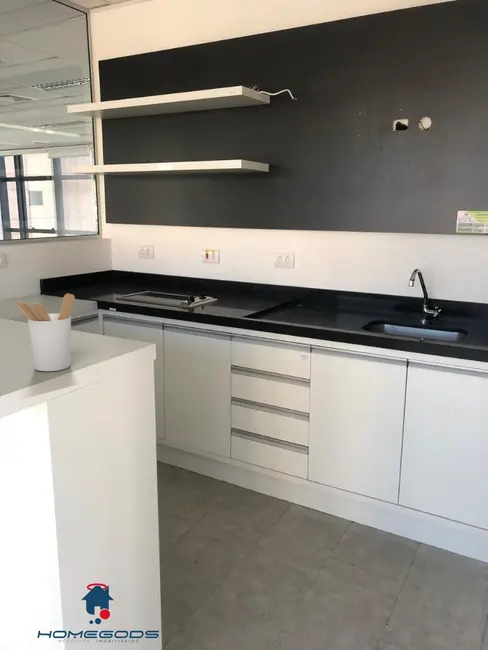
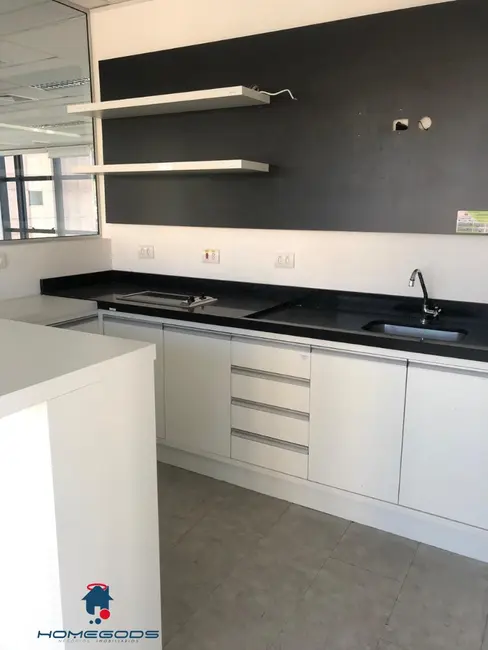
- utensil holder [15,293,76,372]
